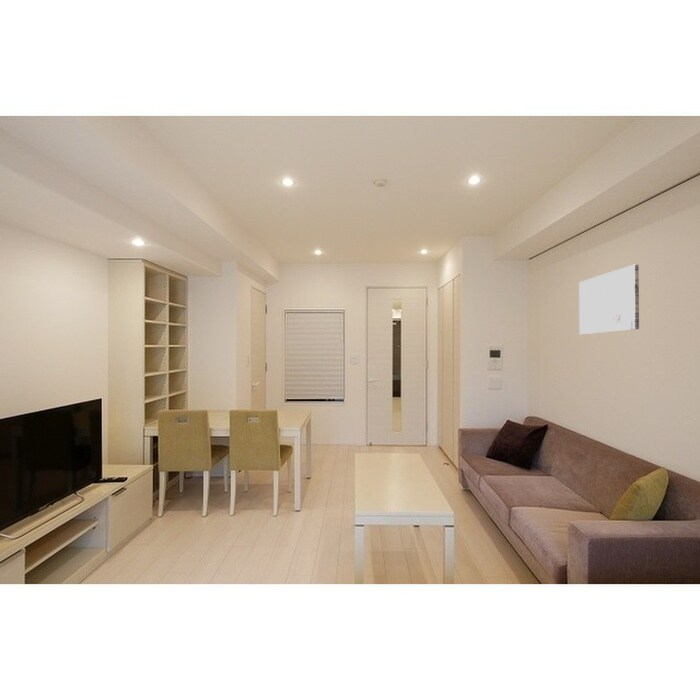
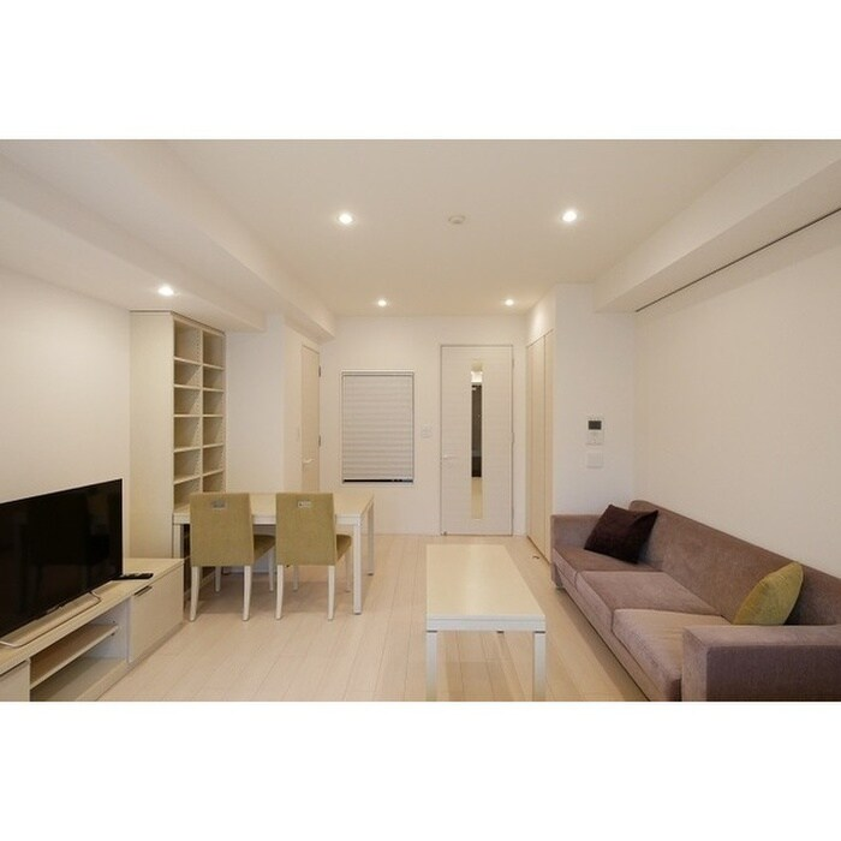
- wall art [578,264,640,335]
